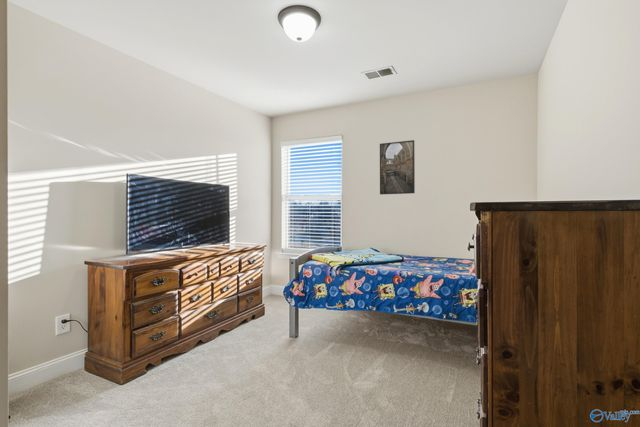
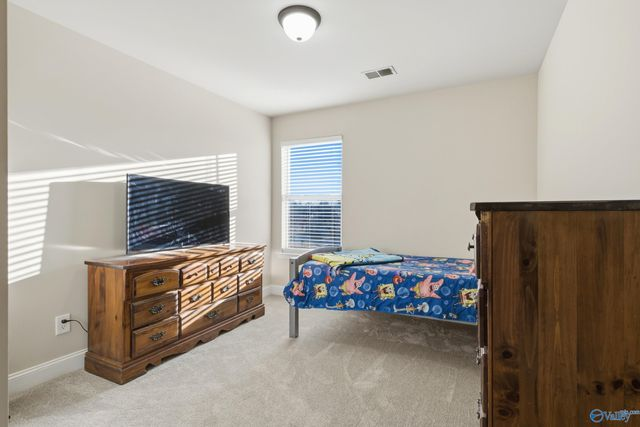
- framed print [379,139,416,195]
